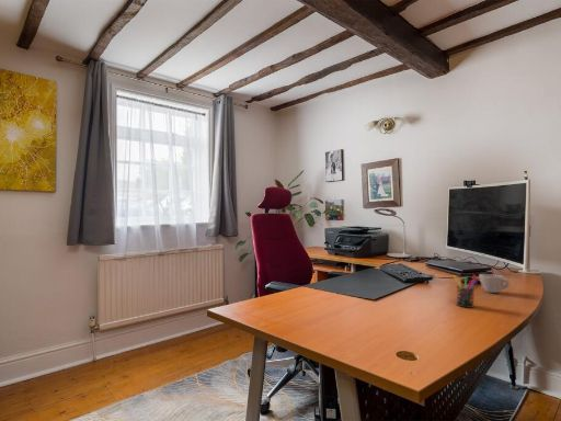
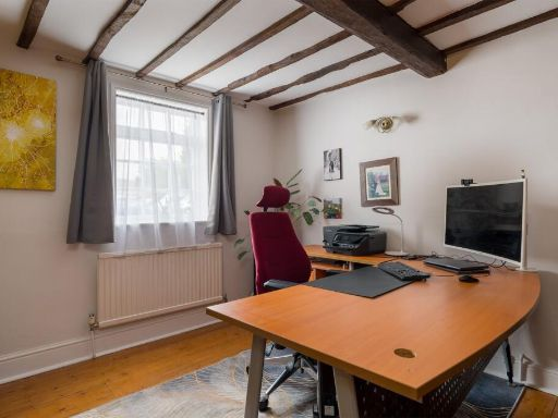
- cup [478,273,511,294]
- pen holder [453,274,479,309]
